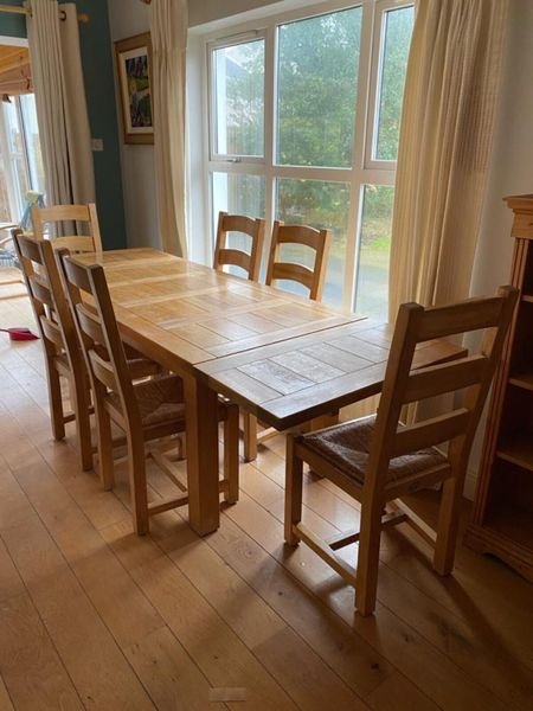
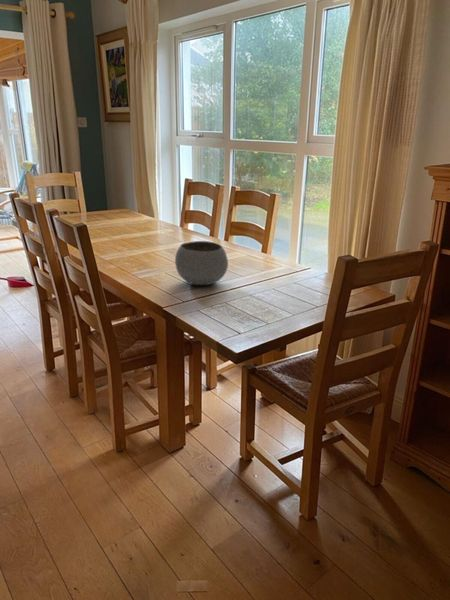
+ bowl [174,240,229,286]
